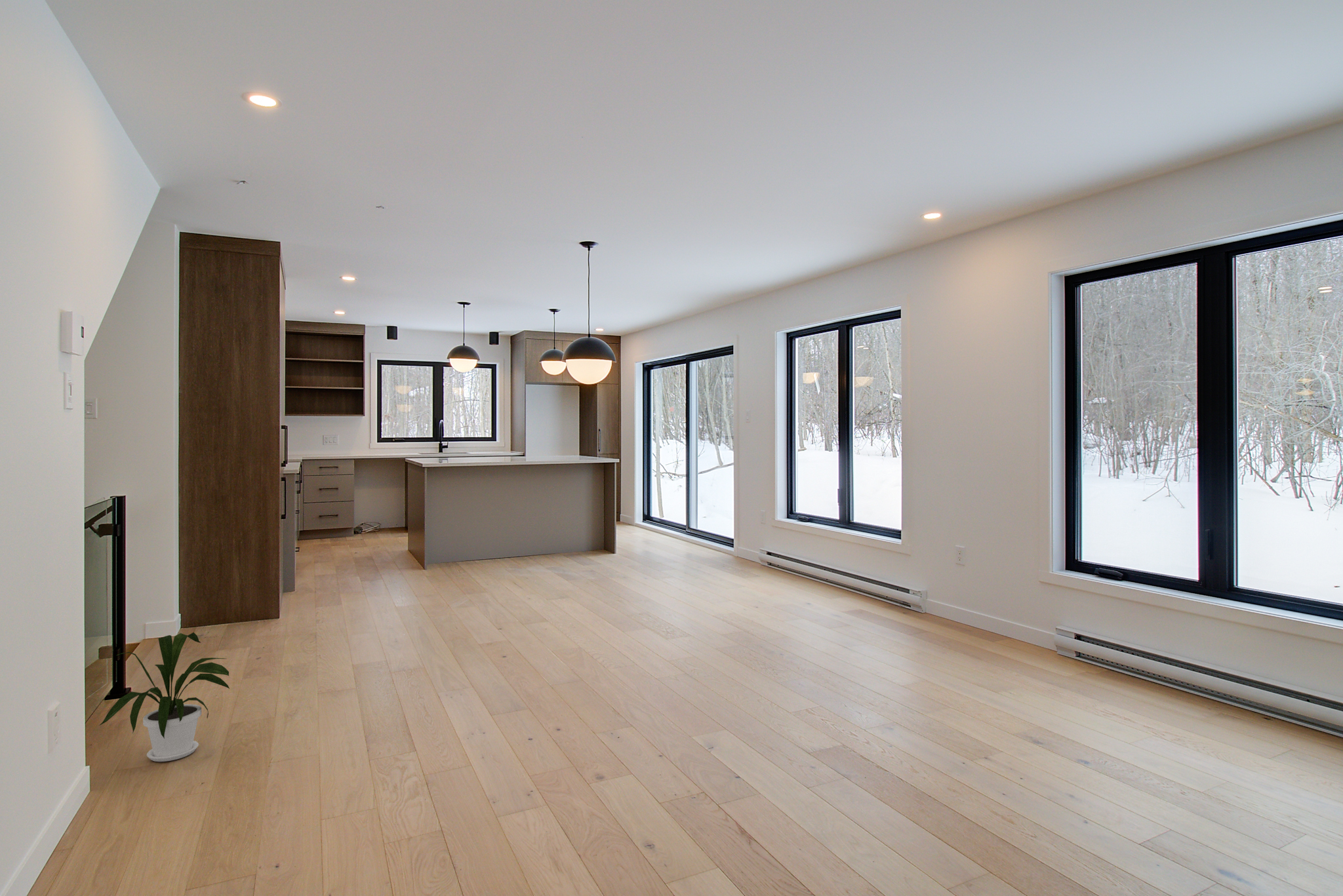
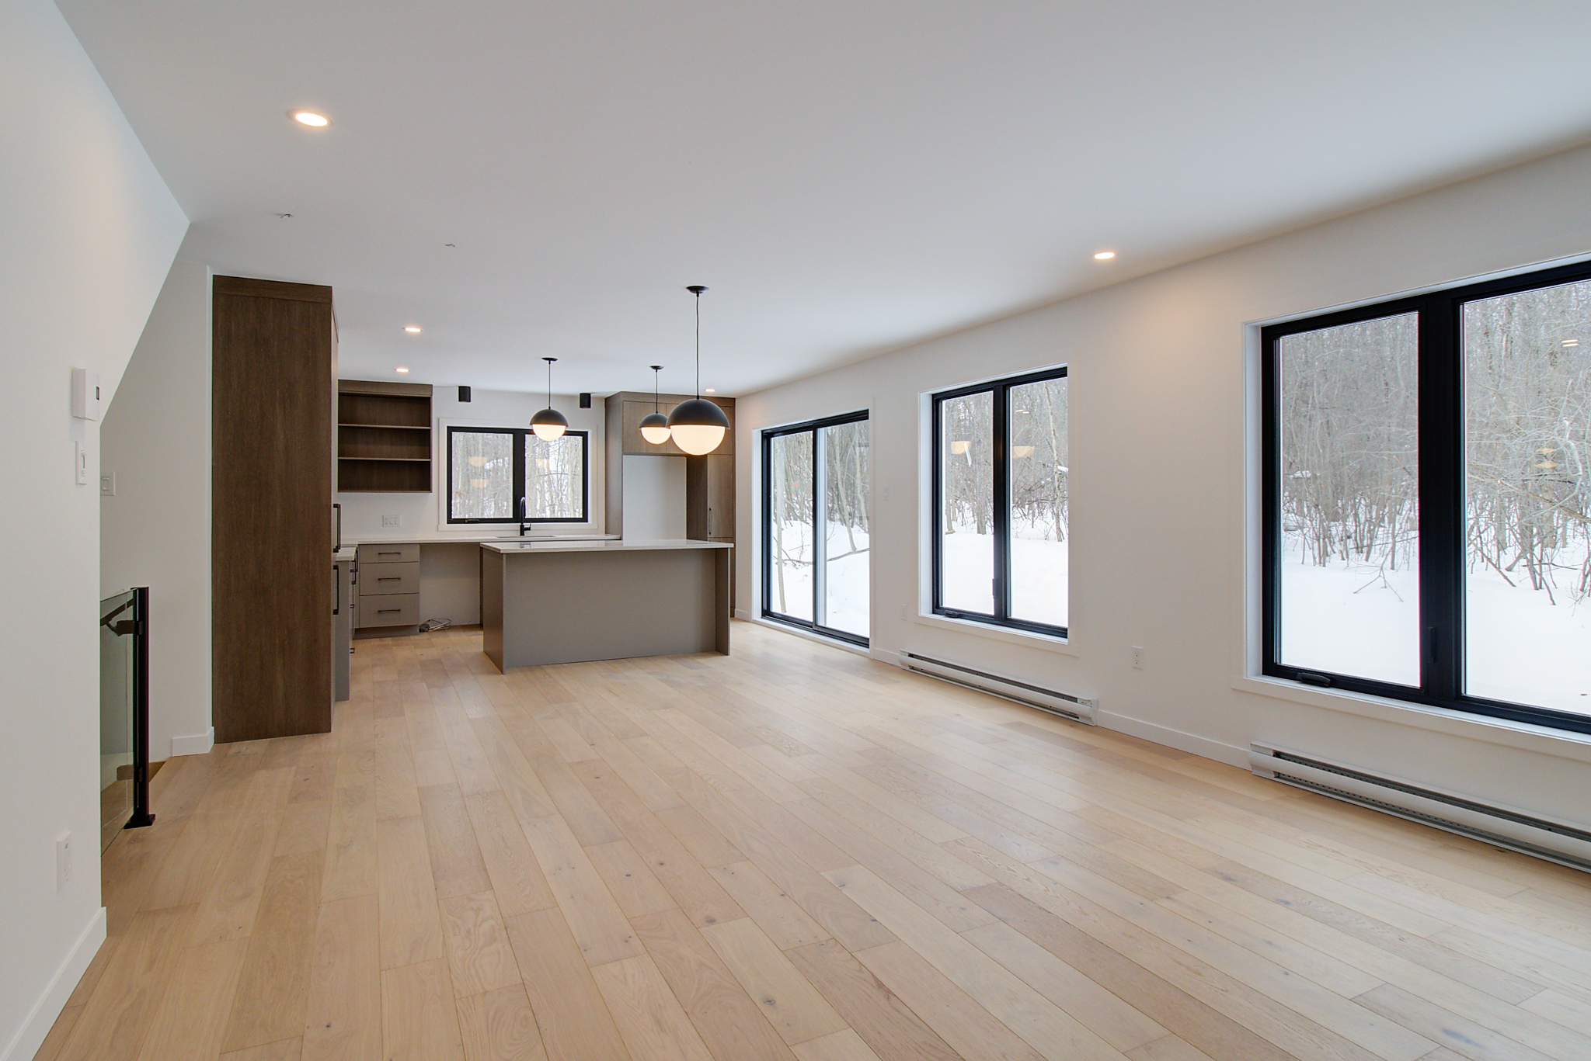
- house plant [98,632,230,762]
